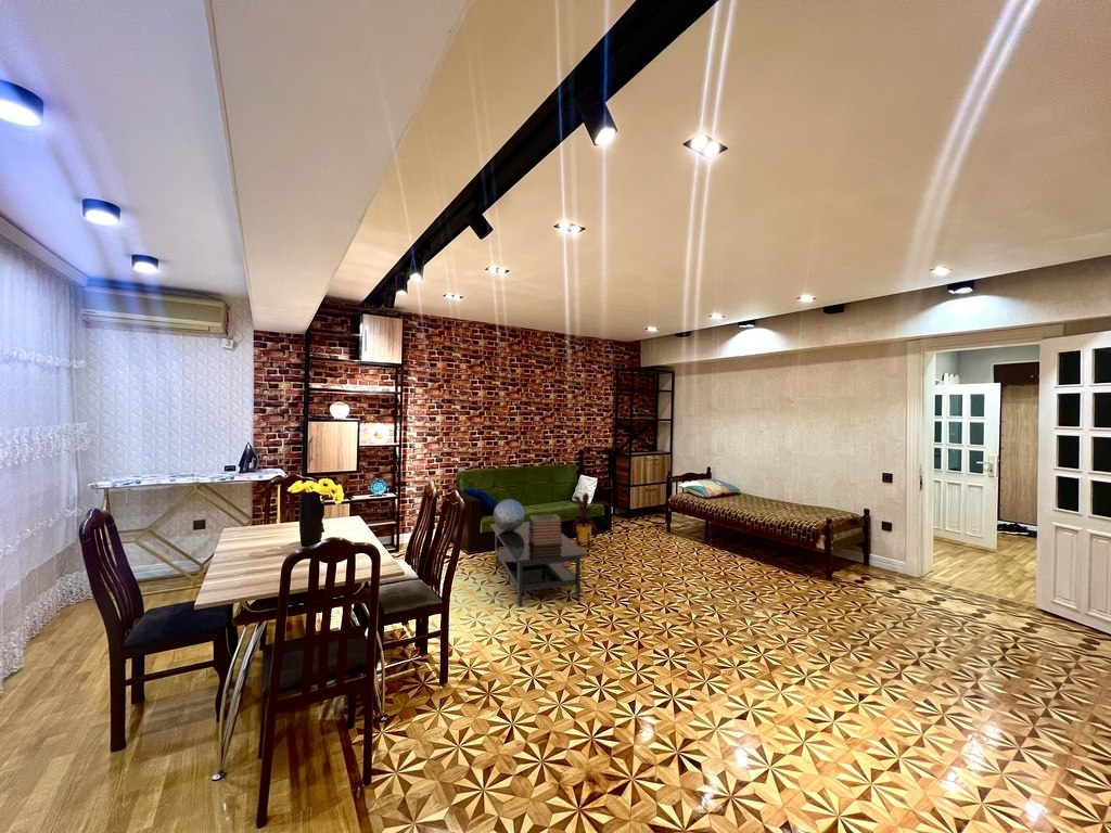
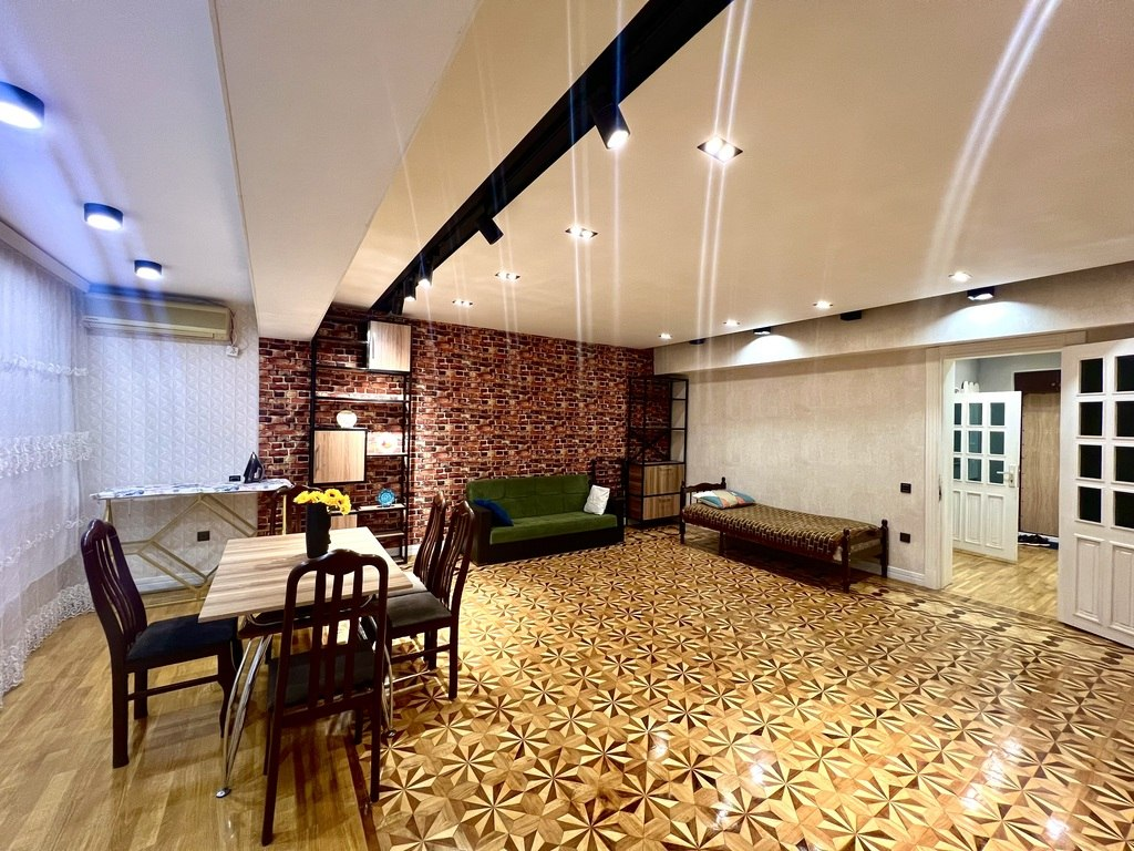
- decorative globe [493,498,526,531]
- book stack [527,513,563,546]
- house plant [563,491,612,551]
- coffee table [489,521,589,607]
